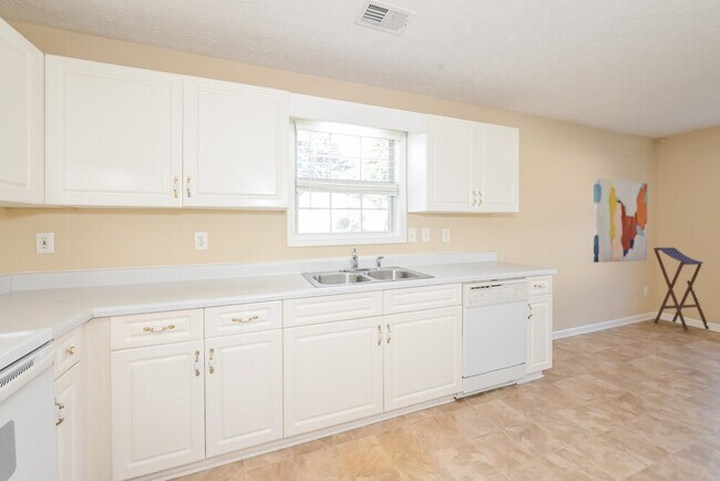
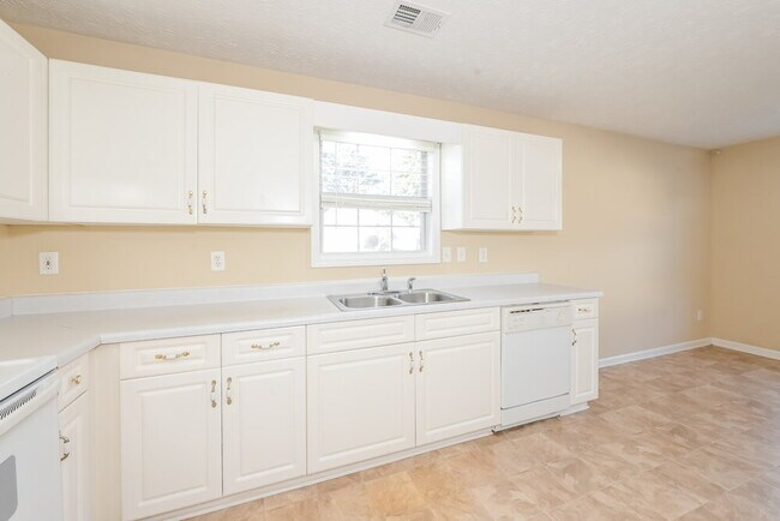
- stool [652,246,710,331]
- wall art [593,177,648,264]
